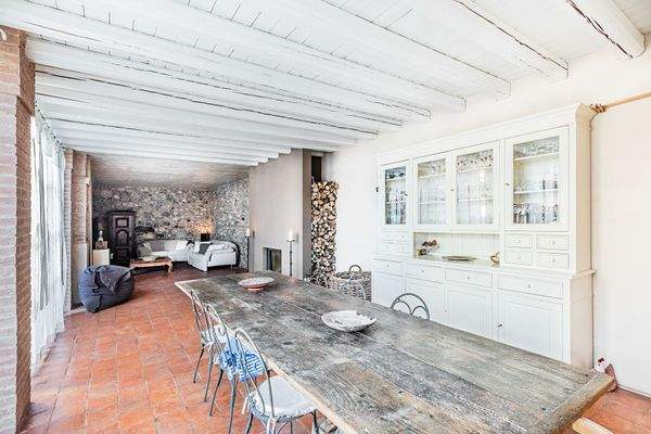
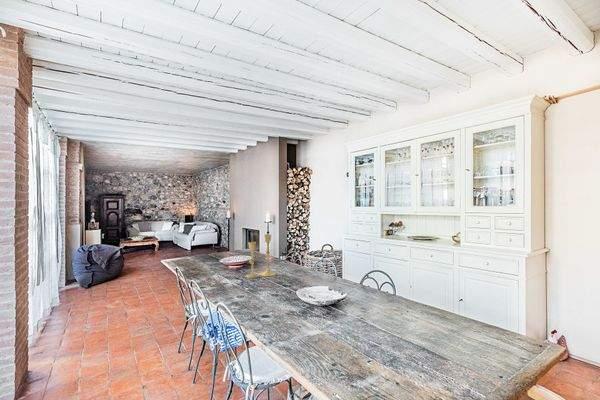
+ candlestick [245,233,277,279]
